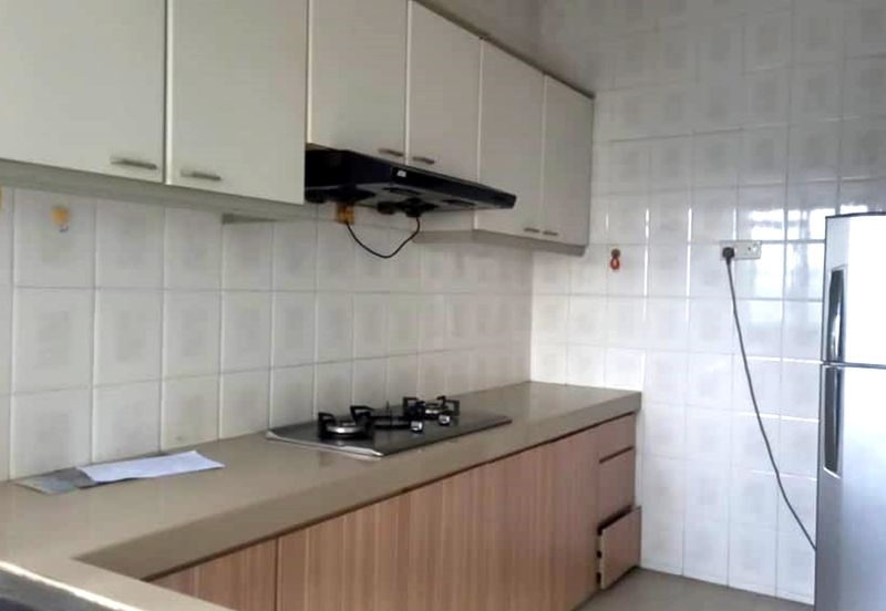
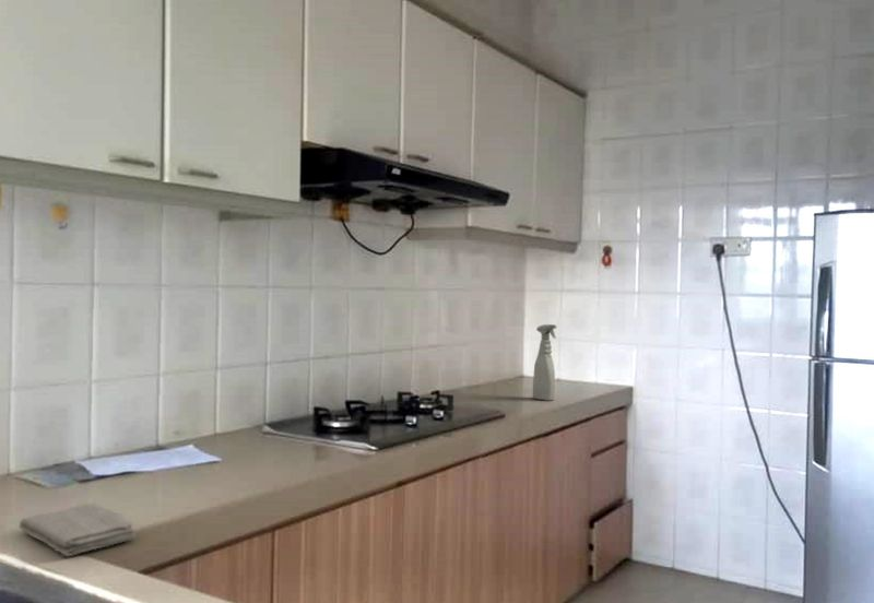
+ spray bottle [532,323,557,401]
+ washcloth [17,503,138,557]
